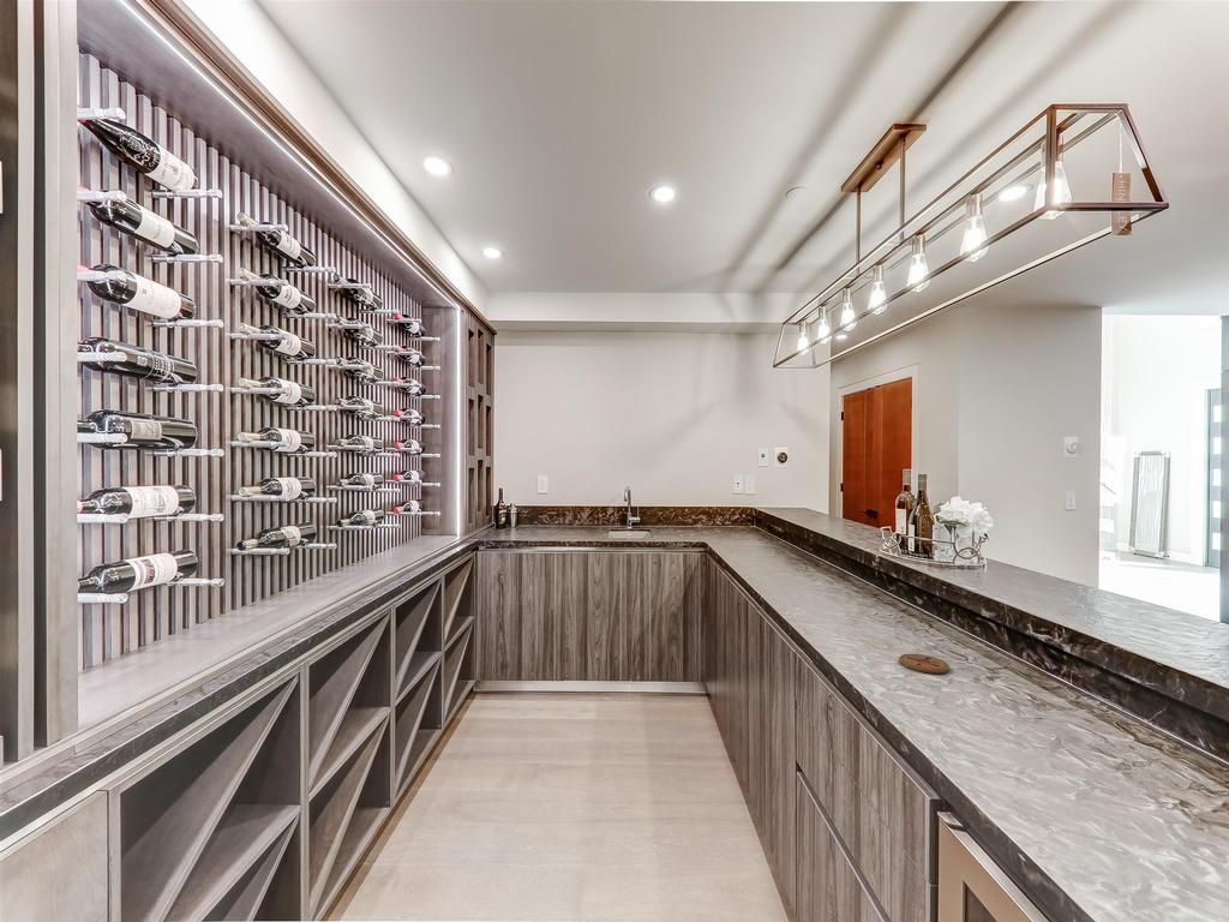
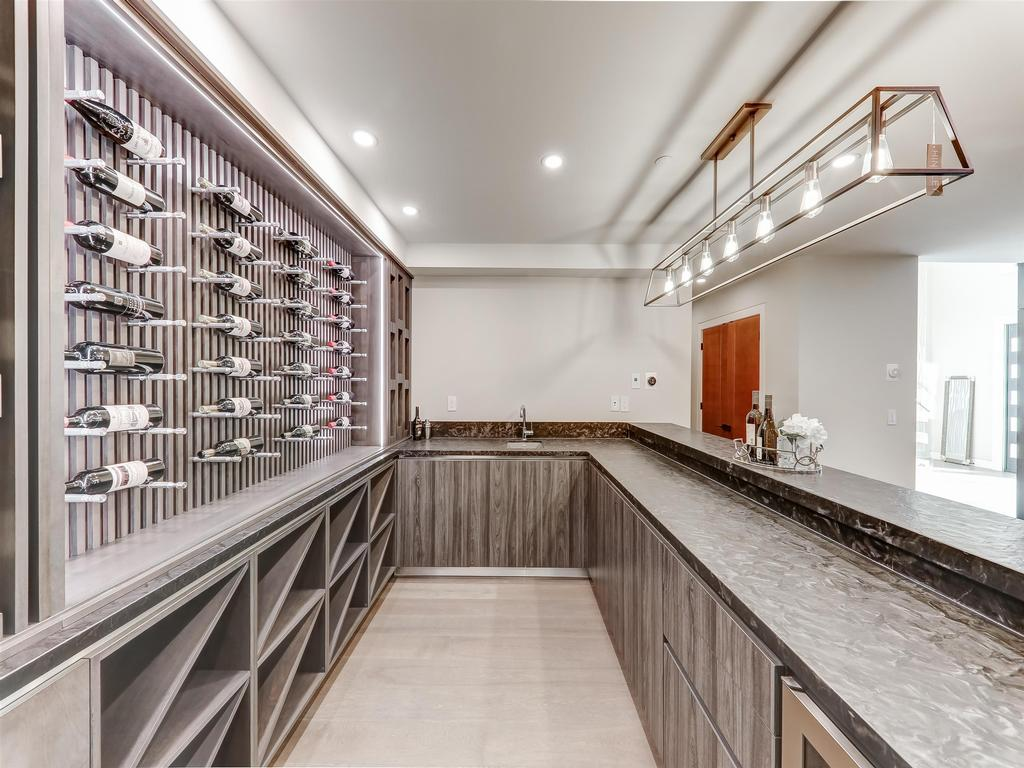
- coaster [898,653,951,675]
